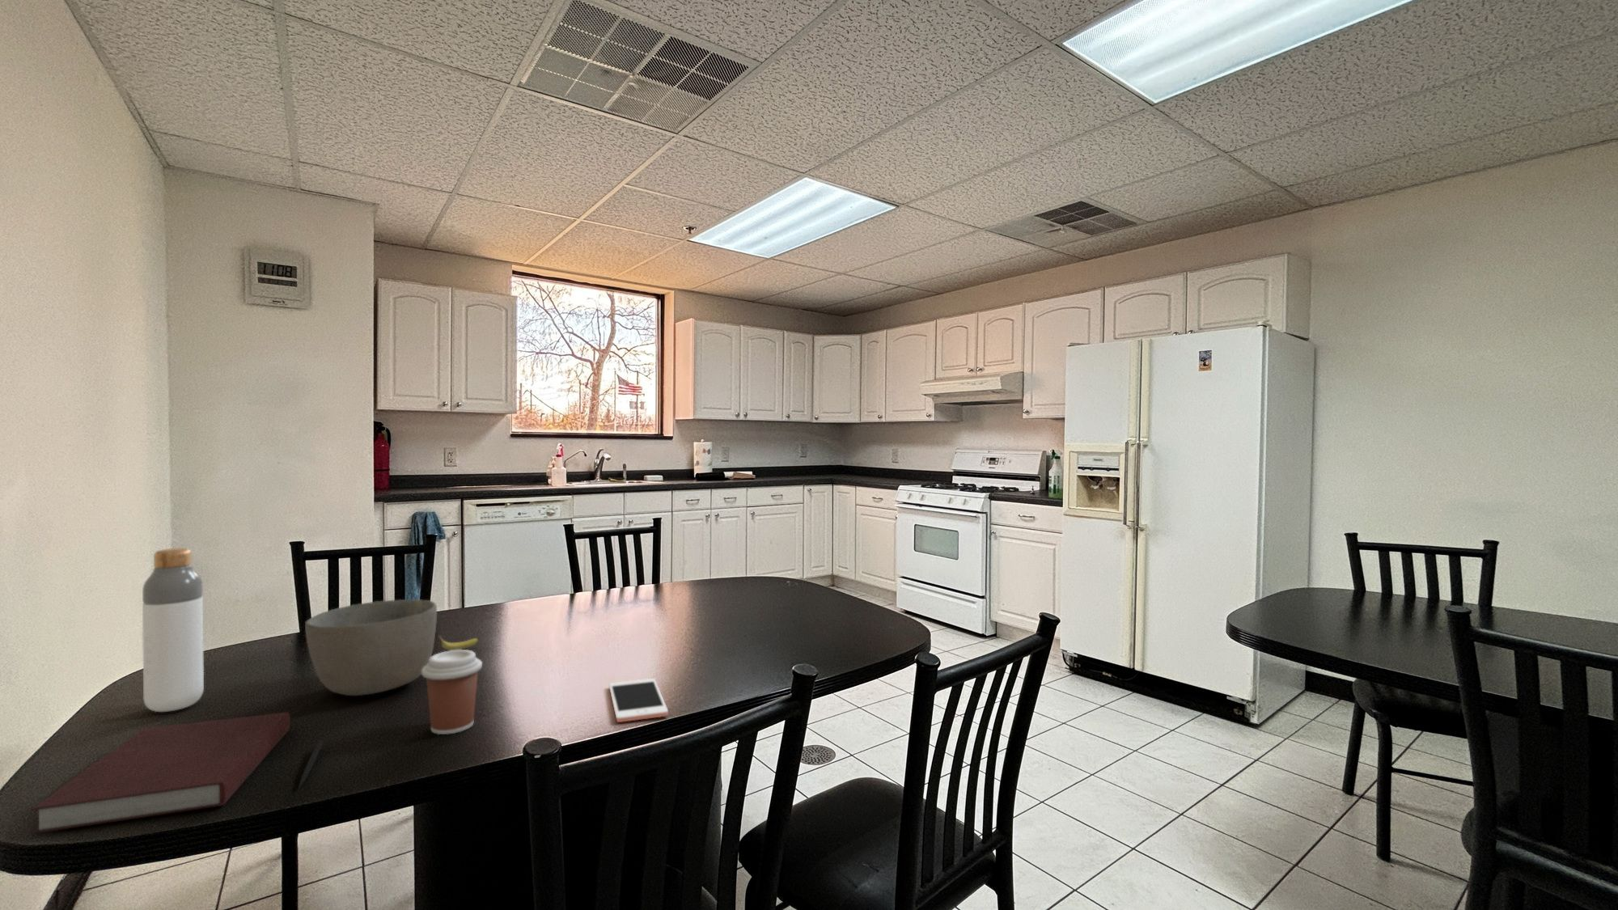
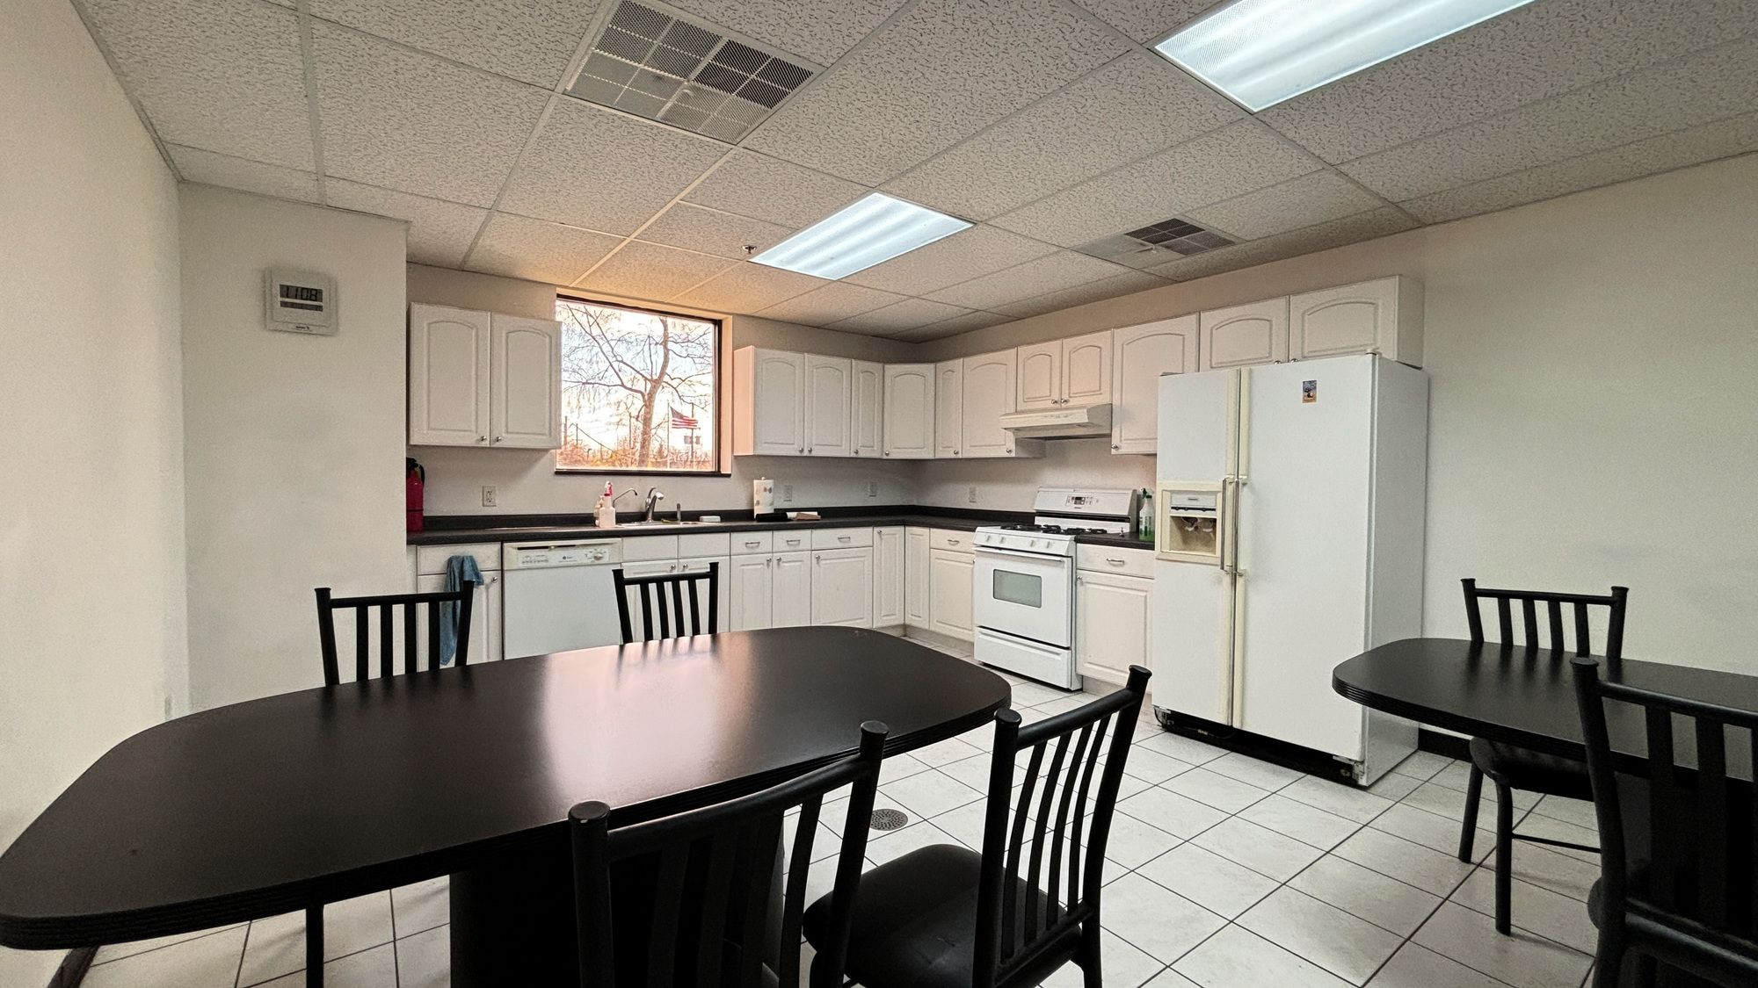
- bottle [141,548,204,712]
- notebook [30,711,291,834]
- cell phone [608,678,669,723]
- coffee cup [421,649,483,736]
- pen [298,739,323,790]
- banana [437,633,479,651]
- bowl [304,599,438,697]
